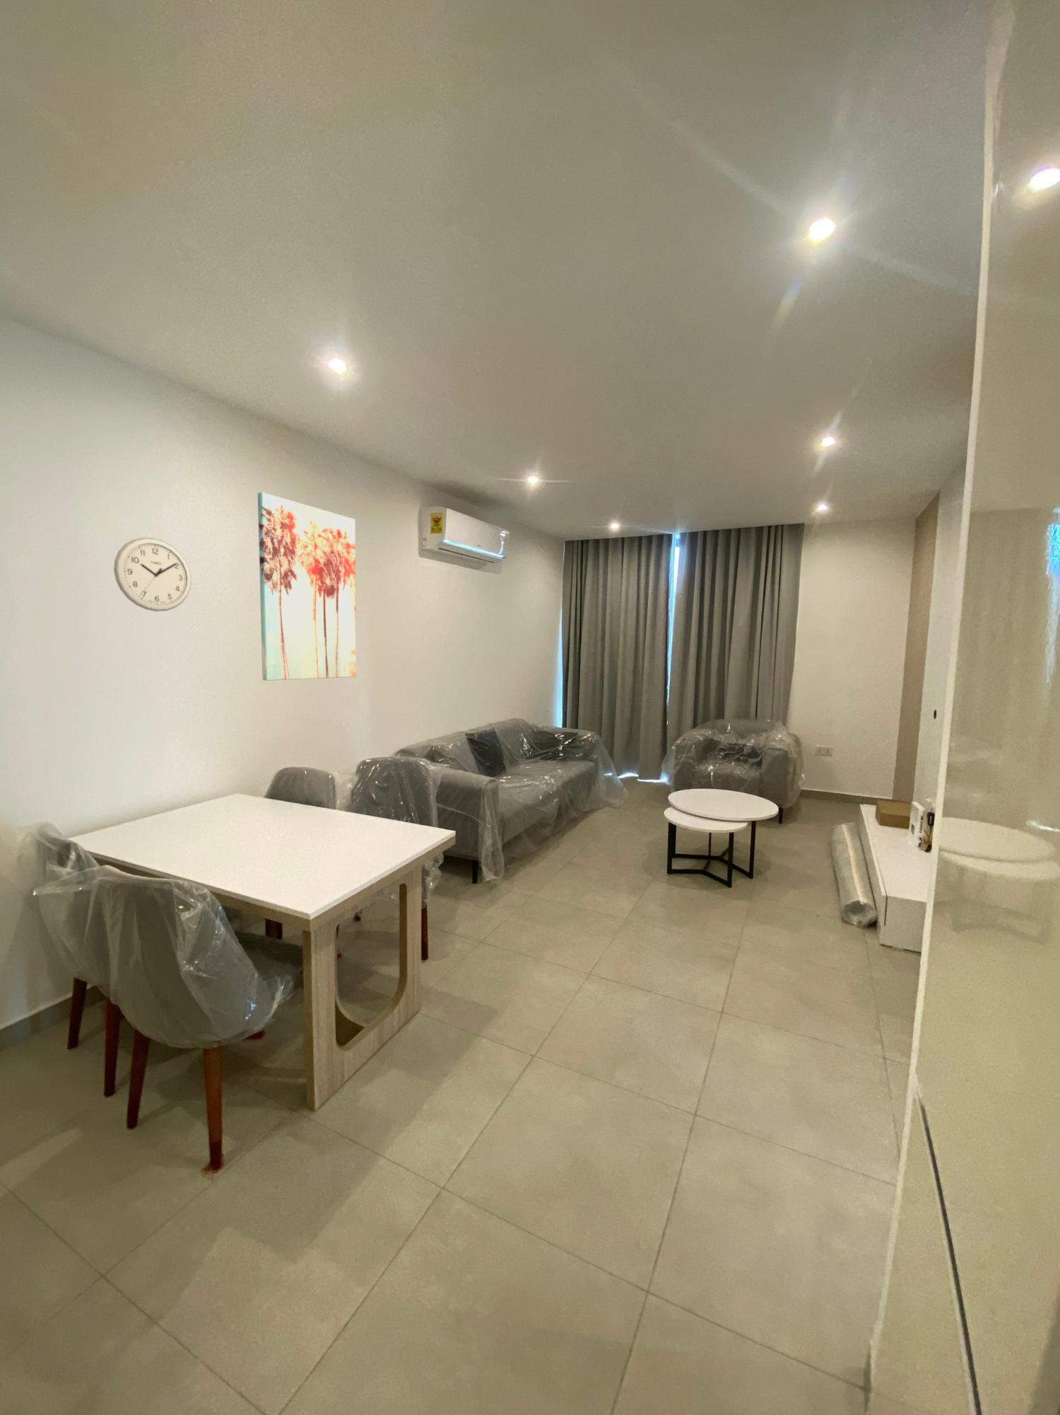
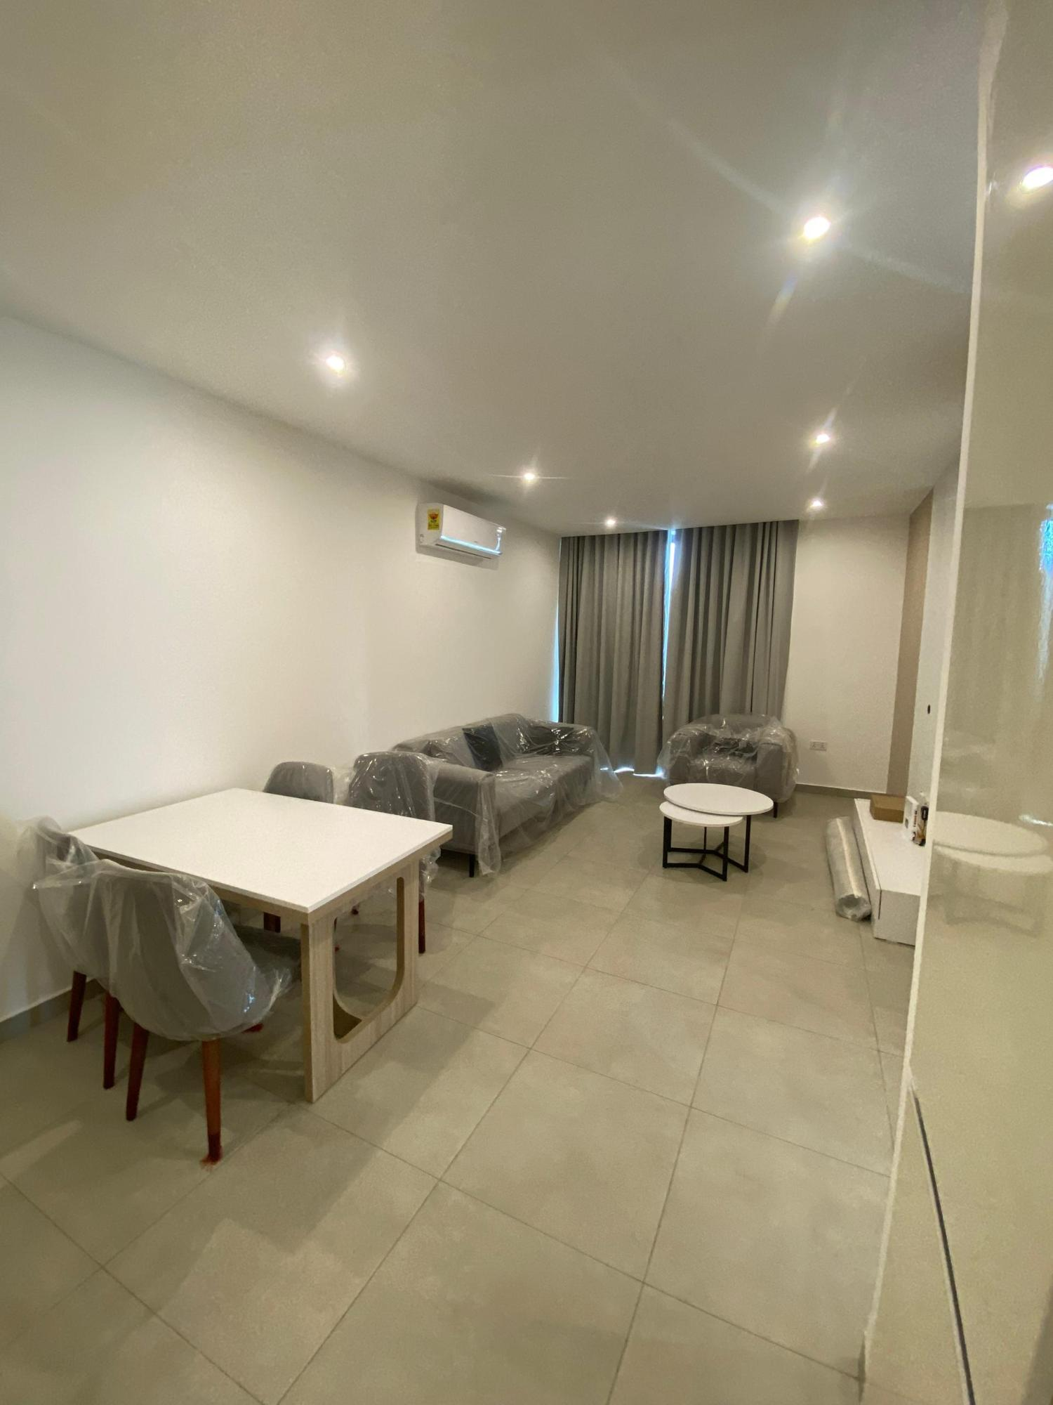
- wall clock [114,536,193,612]
- wall art [257,491,357,682]
